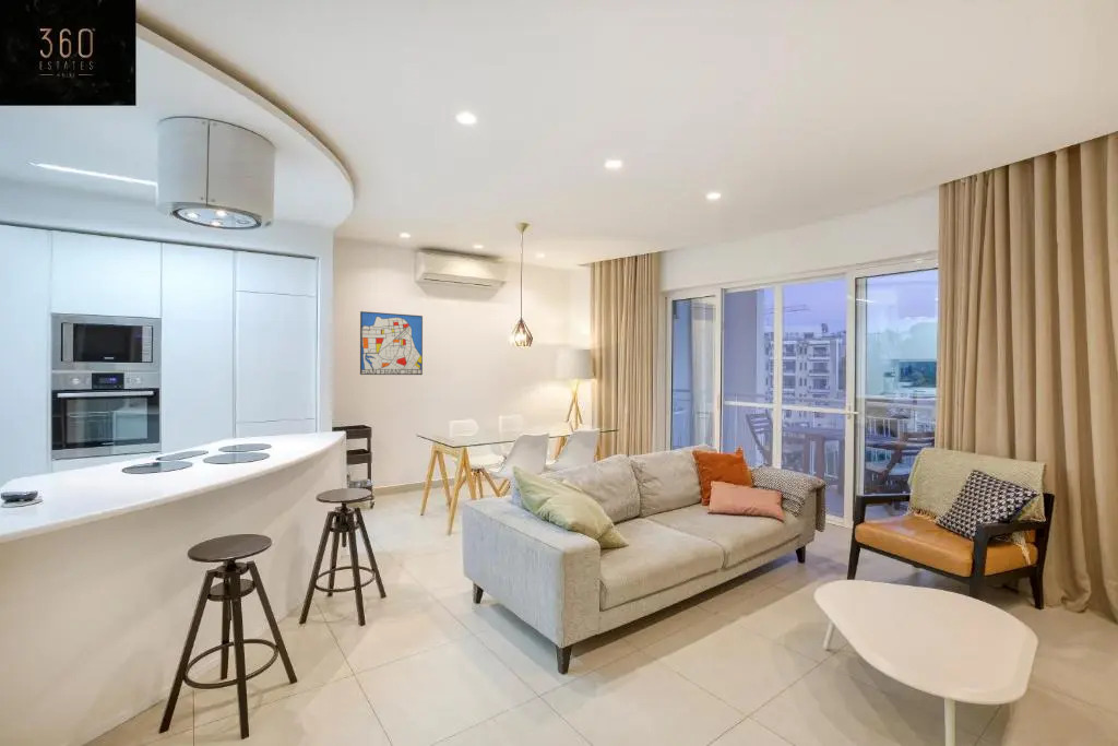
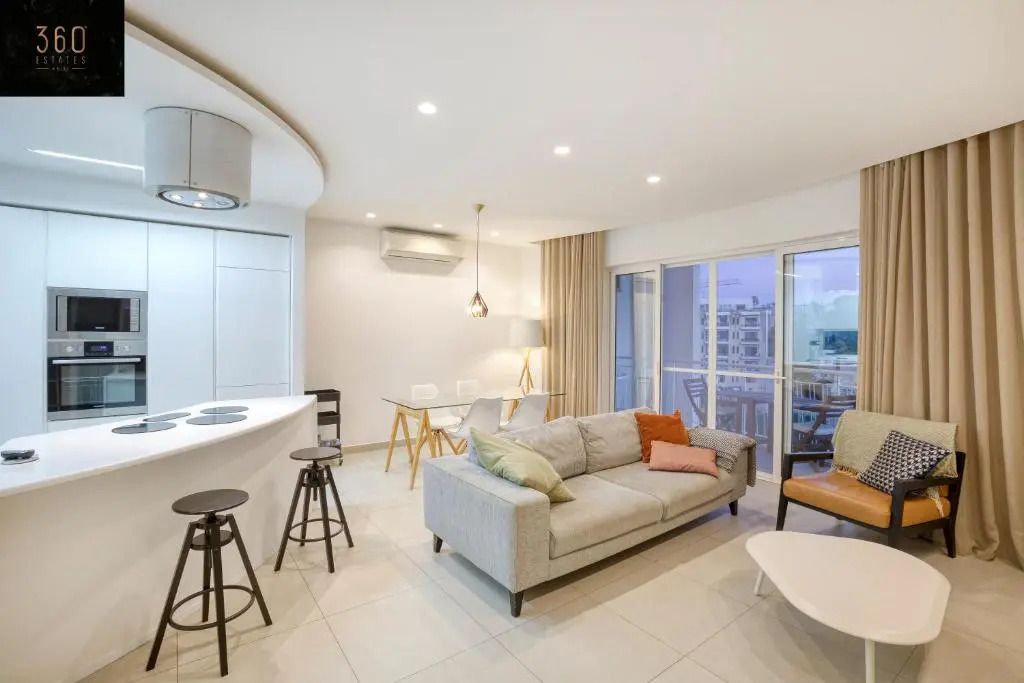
- wall art [359,310,424,376]
